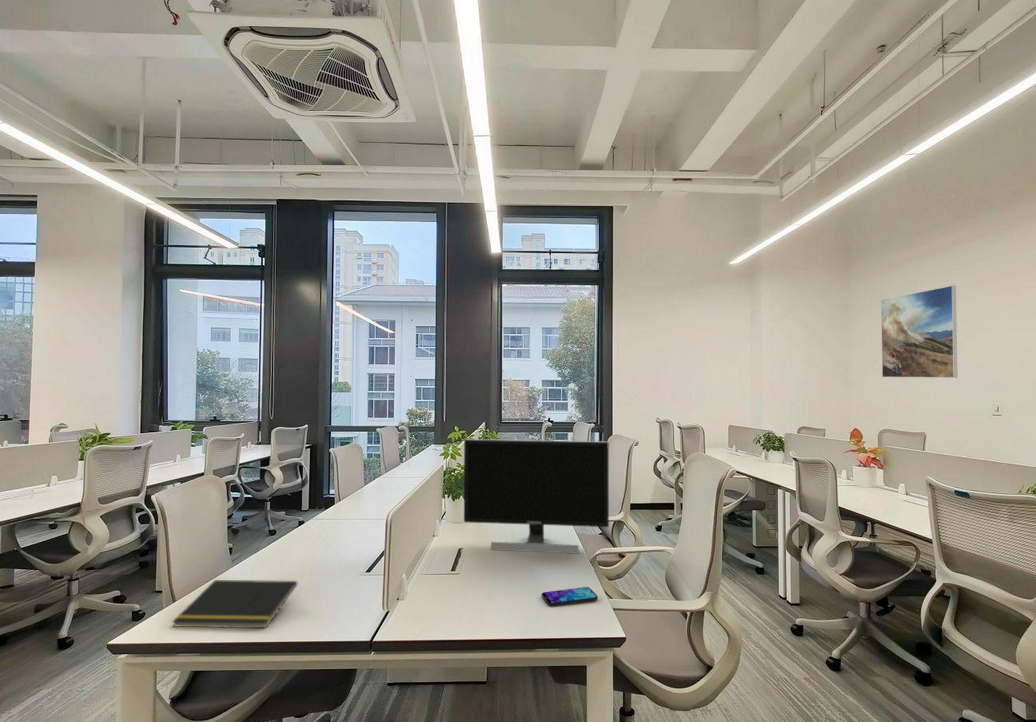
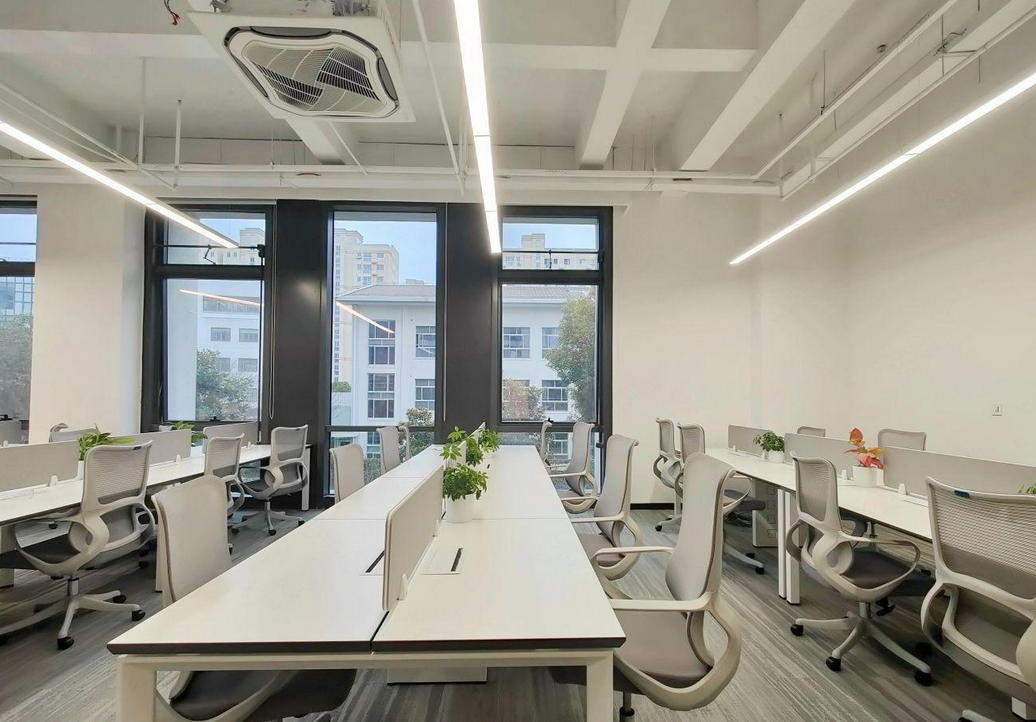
- monitor [463,438,610,555]
- smartphone [541,586,599,607]
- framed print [880,285,959,379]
- notepad [171,579,298,629]
